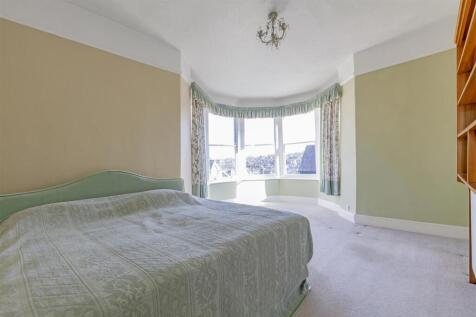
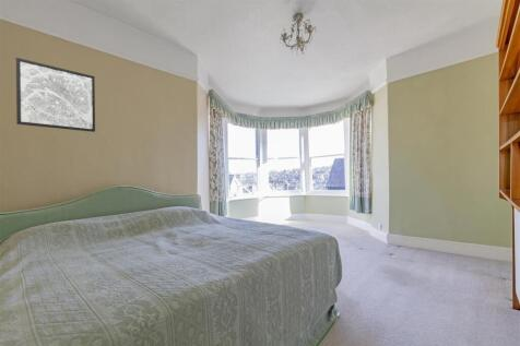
+ wall art [15,57,96,133]
